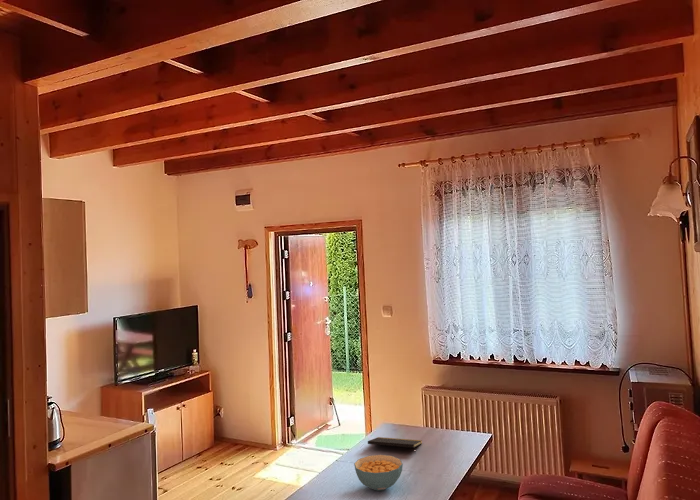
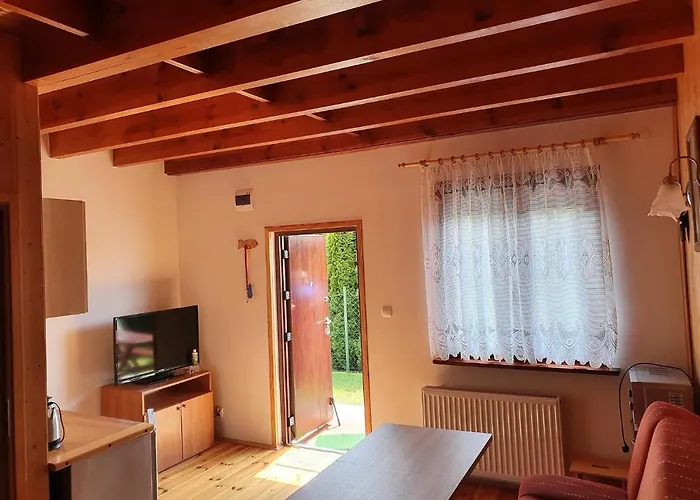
- cereal bowl [353,454,404,492]
- notepad [367,436,423,455]
